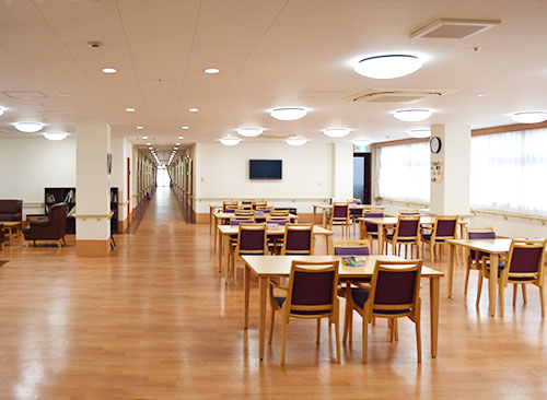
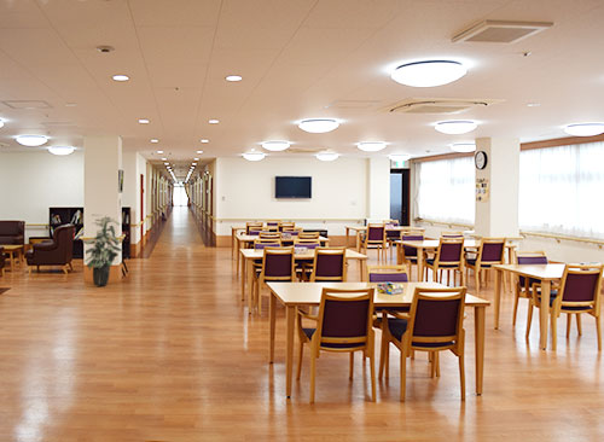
+ indoor plant [82,213,123,286]
